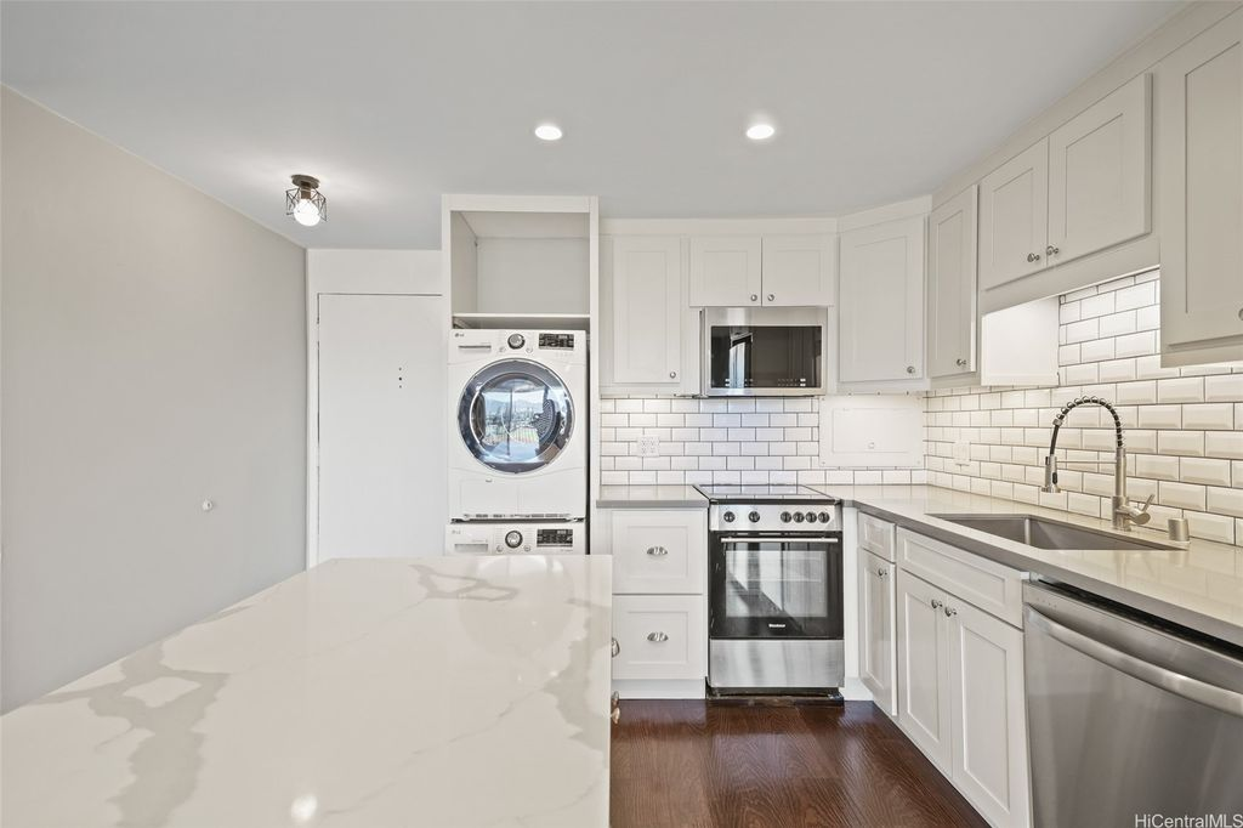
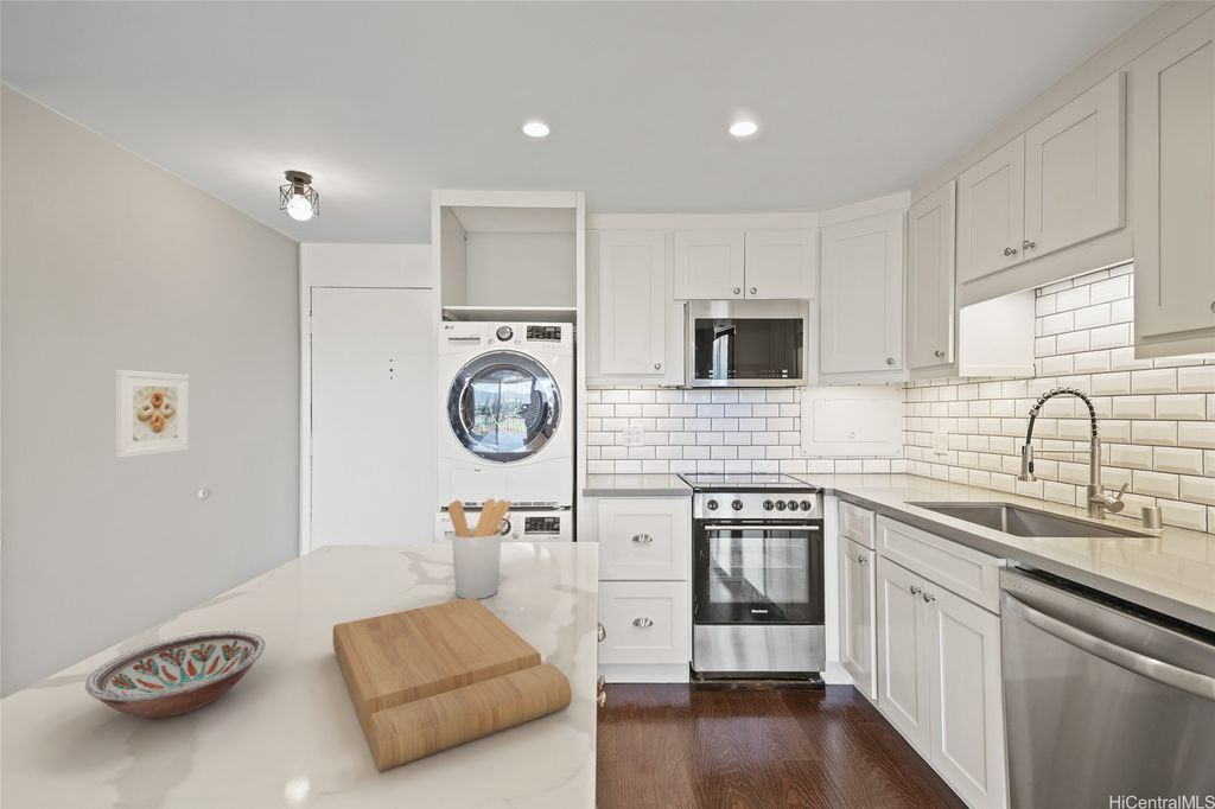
+ utensil holder [447,497,513,600]
+ bowl [84,630,266,719]
+ cutting board [332,598,573,773]
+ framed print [115,369,190,459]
